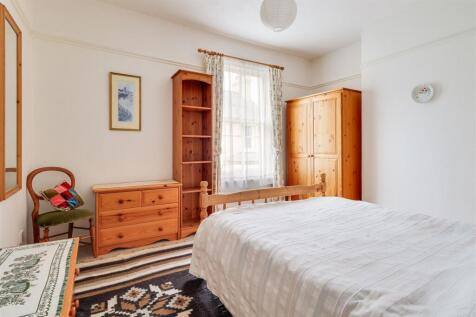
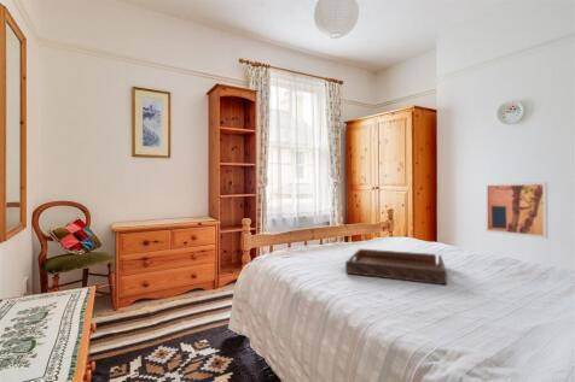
+ wall art [484,181,550,240]
+ serving tray [344,247,448,286]
